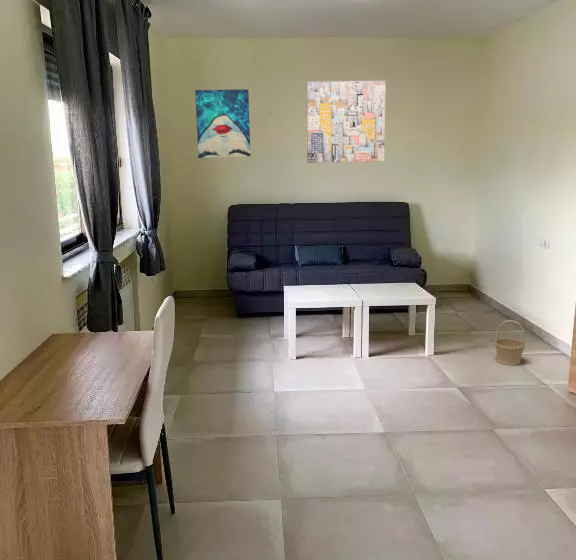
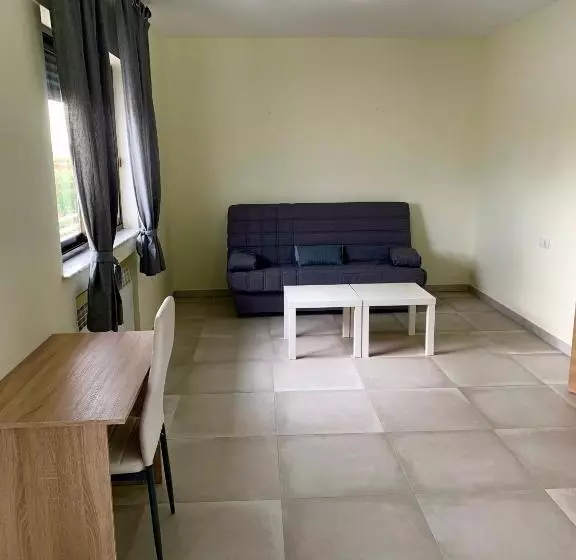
- wall art [194,88,251,159]
- wall art [306,80,387,164]
- basket [494,319,526,366]
